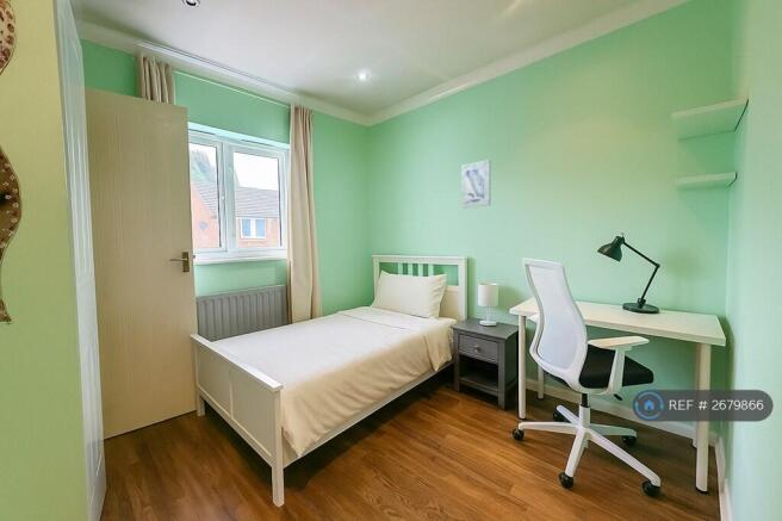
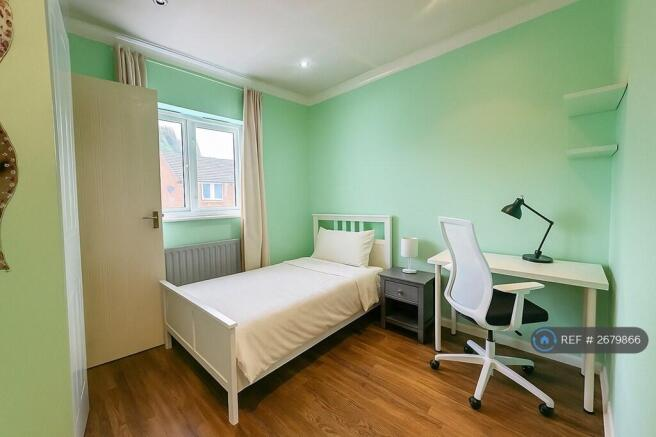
- wall art [460,159,491,209]
